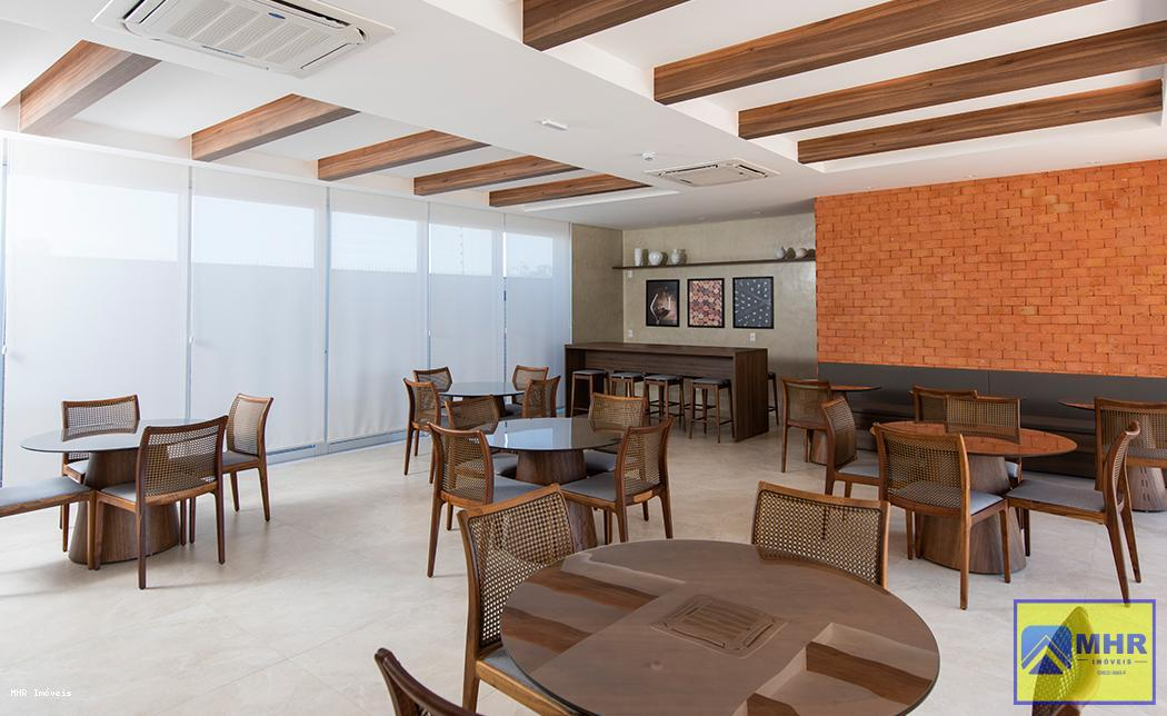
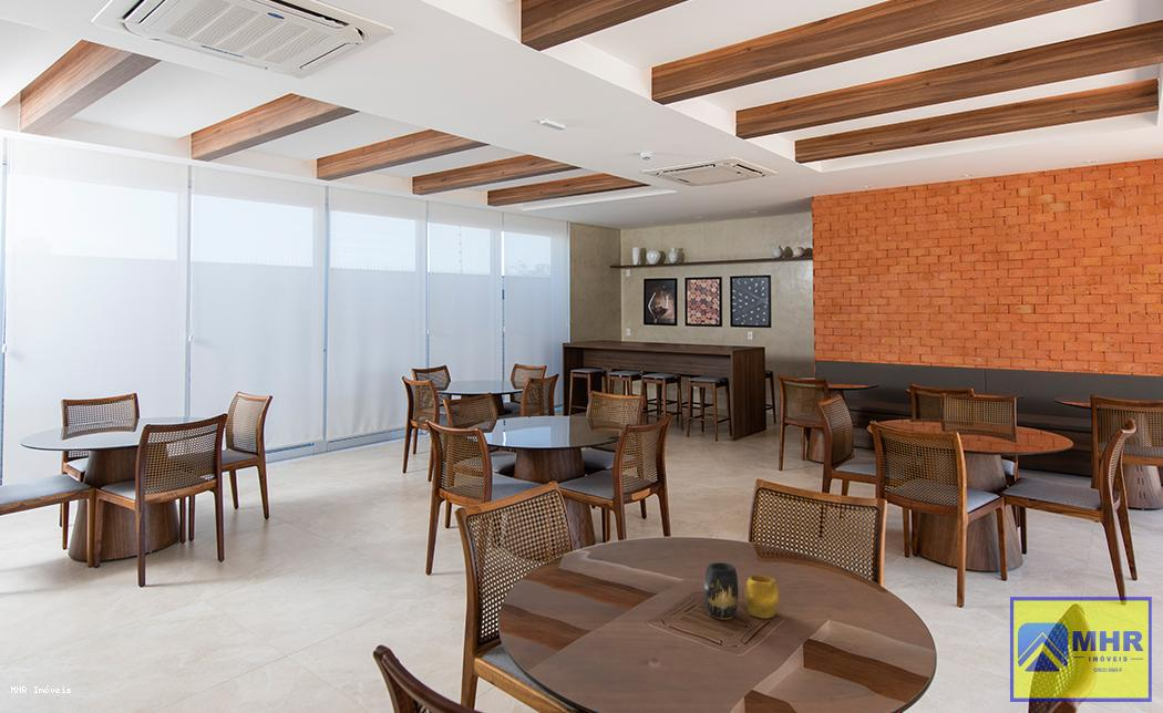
+ vase [703,561,780,620]
